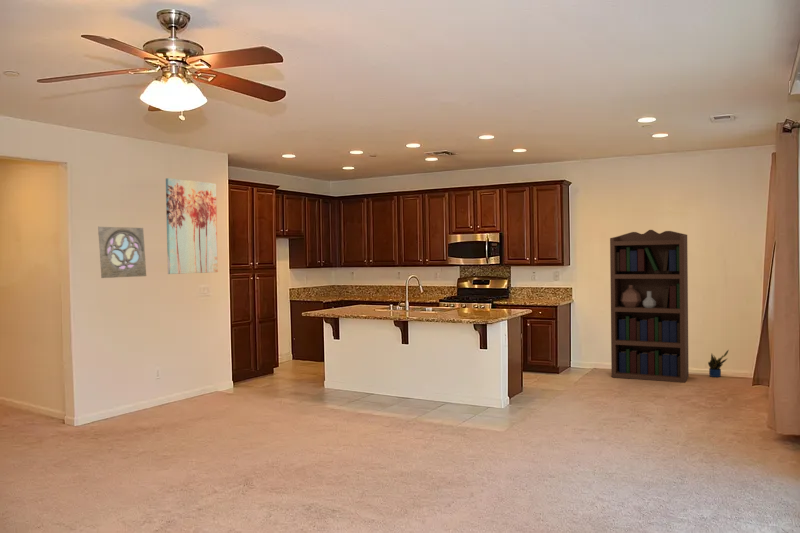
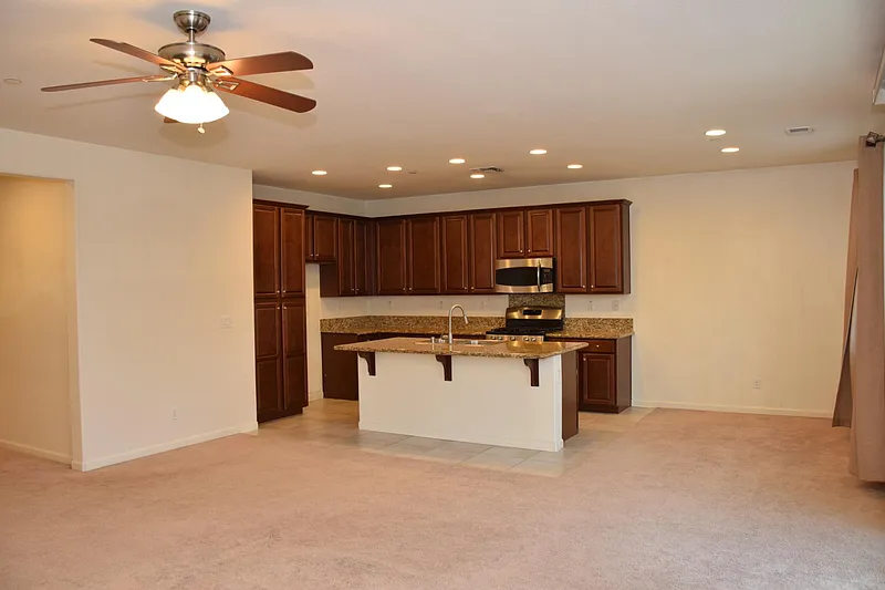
- wall ornament [97,226,147,279]
- wall art [165,177,219,275]
- potted plant [707,349,729,378]
- bookcase [609,229,690,383]
